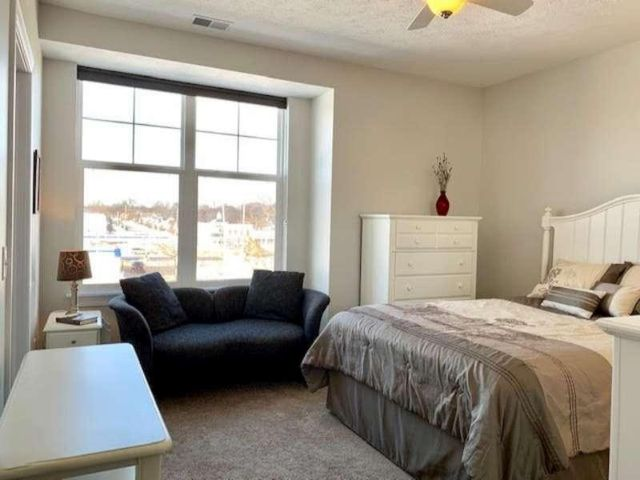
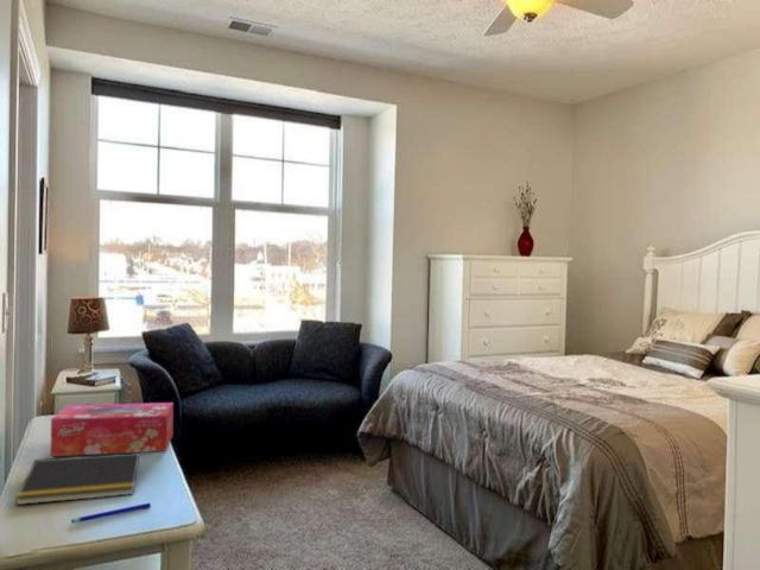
+ tissue box [50,401,175,457]
+ notepad [14,452,140,506]
+ pen [70,502,152,525]
